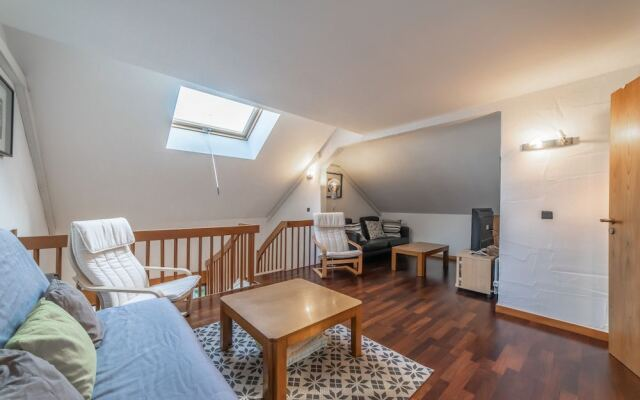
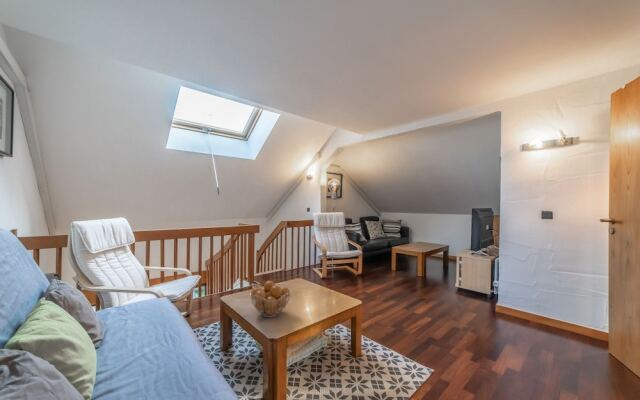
+ fruit basket [249,280,292,318]
